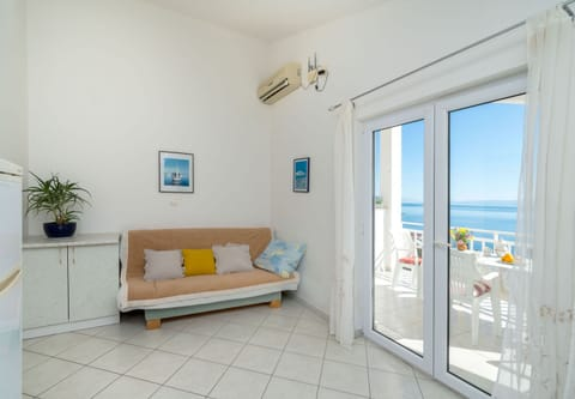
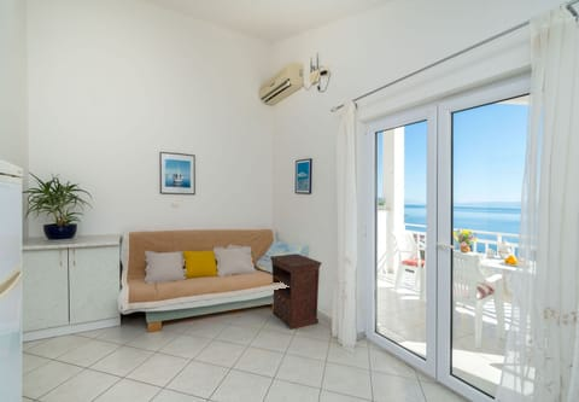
+ nightstand [269,252,322,331]
